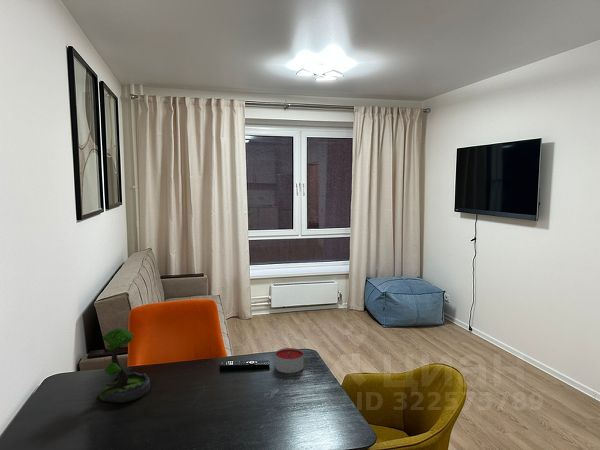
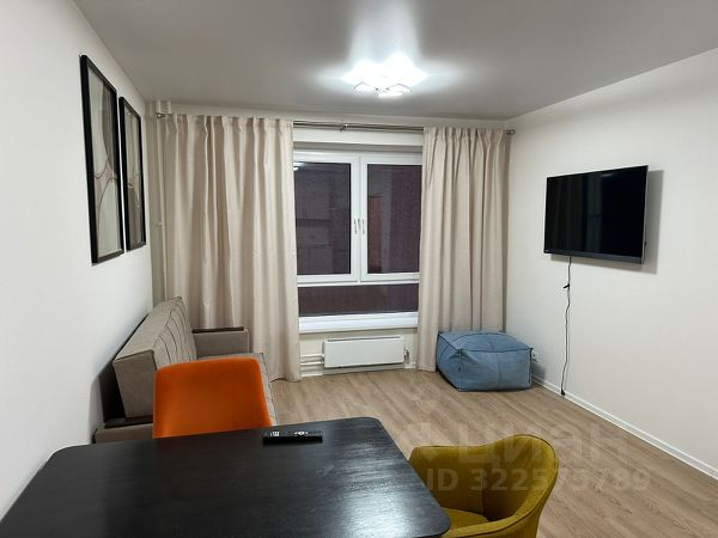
- plant [98,327,151,404]
- candle [275,347,304,374]
